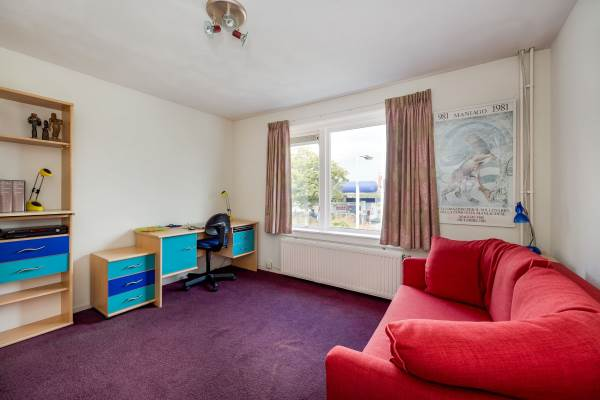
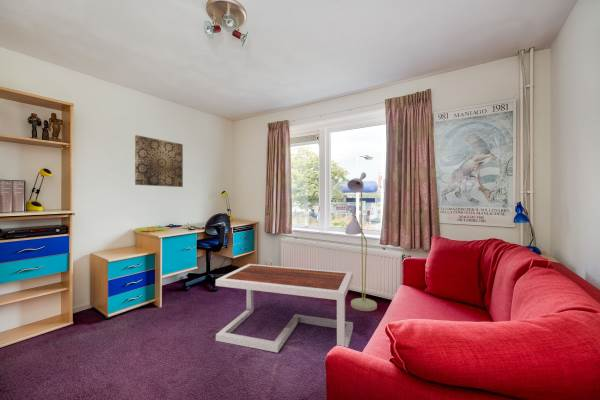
+ floor lamp [344,171,378,312]
+ coffee table [215,263,354,354]
+ wall art [134,134,184,188]
